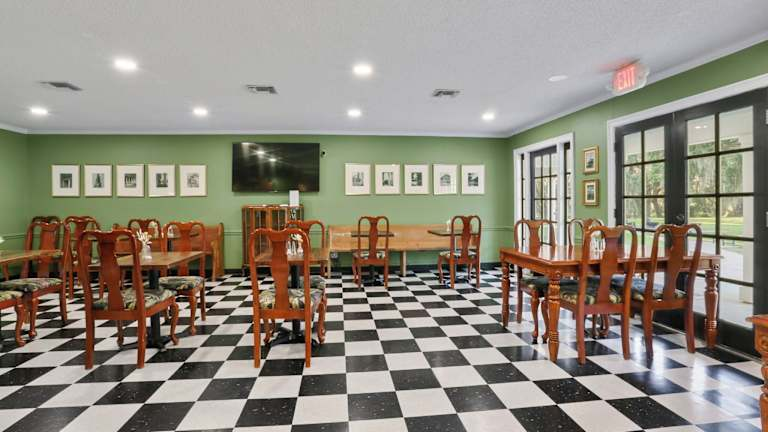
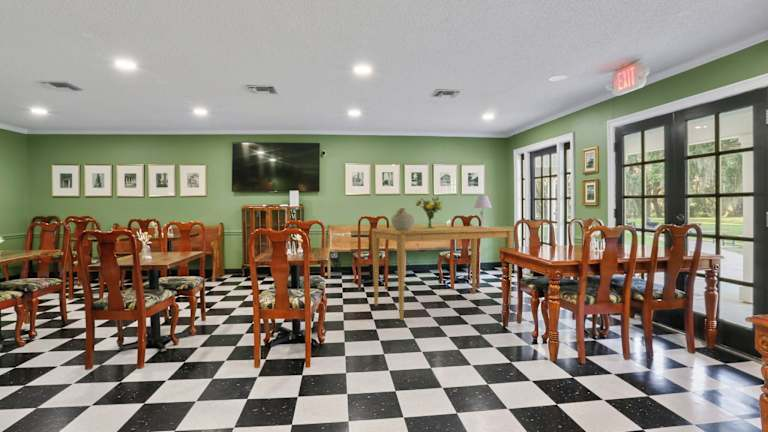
+ table lamp [473,195,493,228]
+ ceramic jug [390,207,415,231]
+ bouquet [415,195,447,229]
+ dining table [371,225,514,321]
